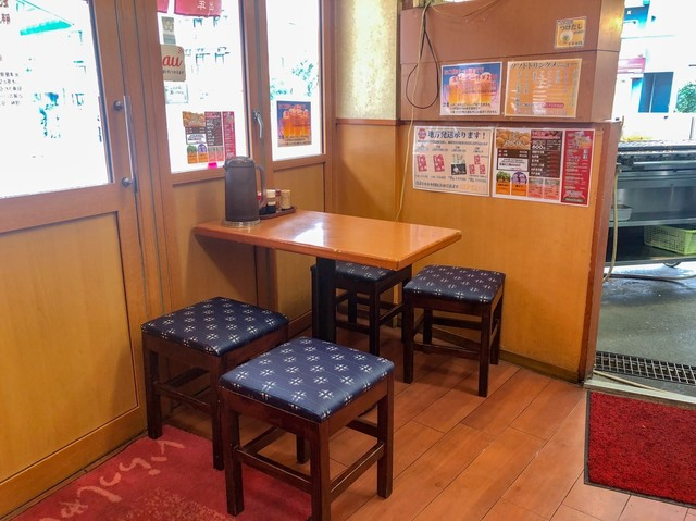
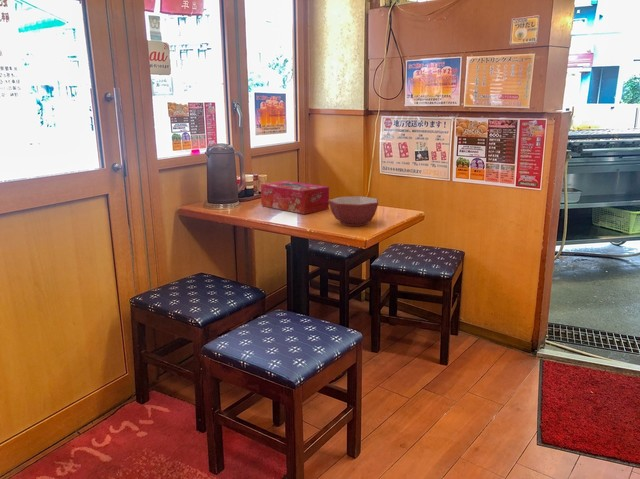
+ tissue box [260,180,330,215]
+ bowl [328,195,379,227]
